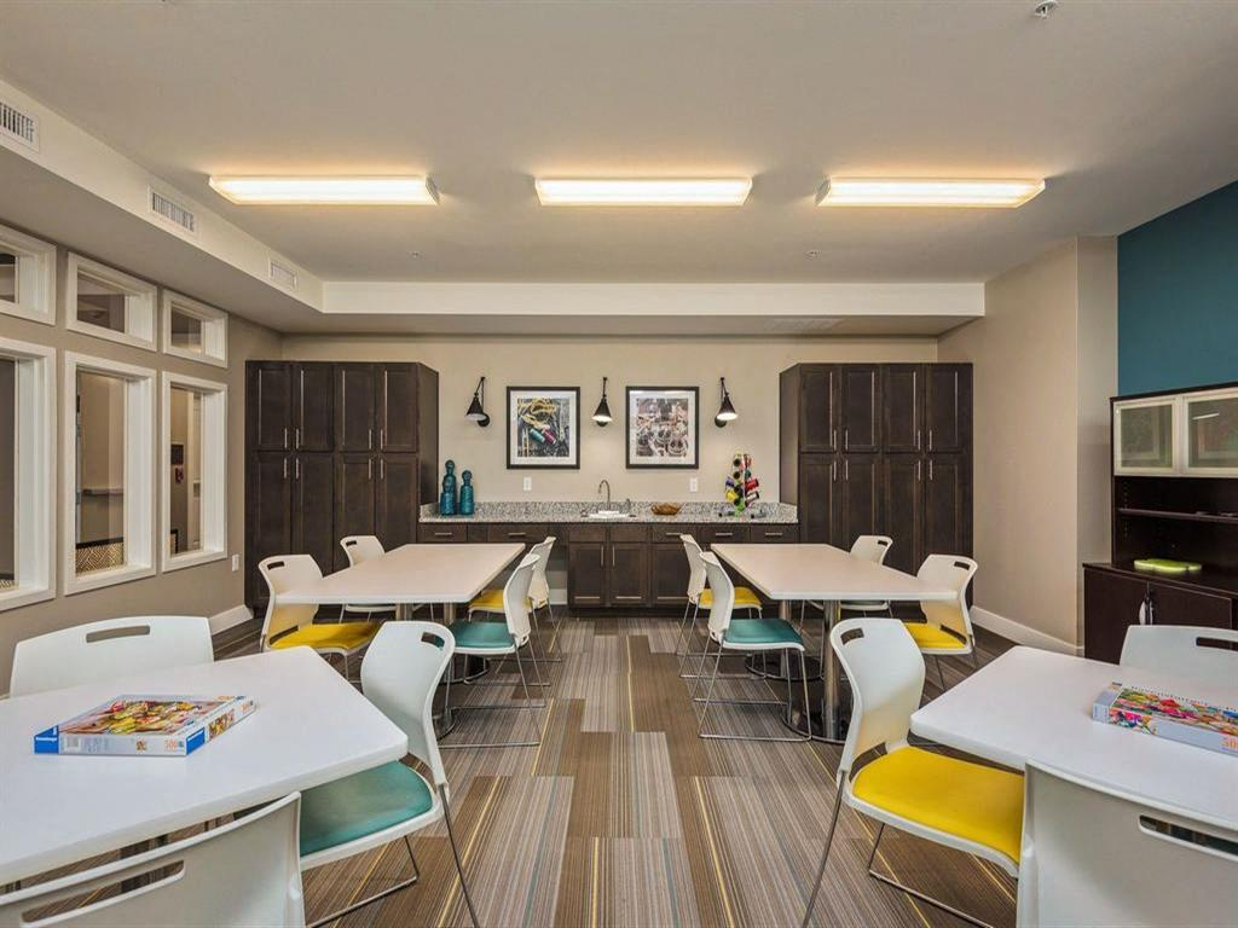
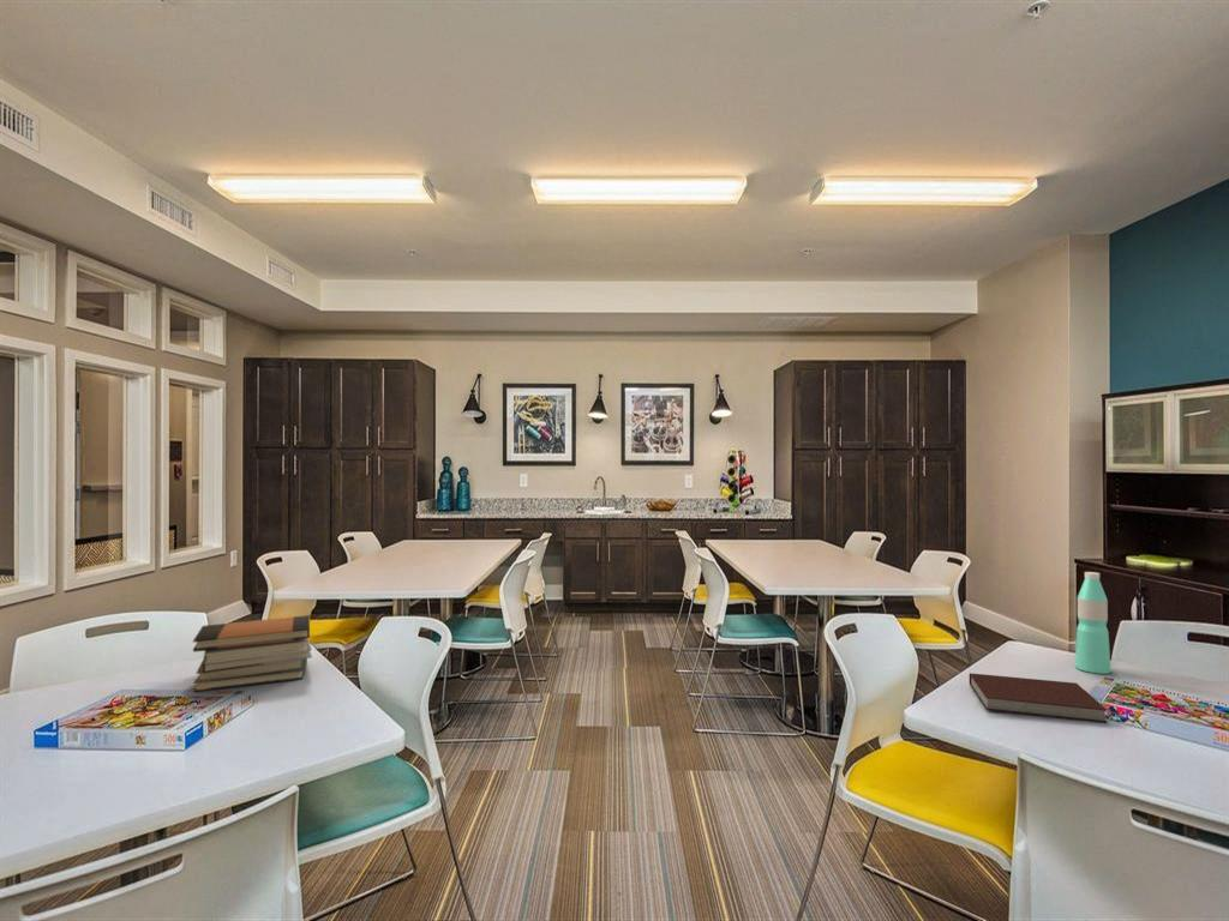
+ water bottle [1074,571,1113,675]
+ book stack [192,614,313,692]
+ notebook [969,672,1109,724]
